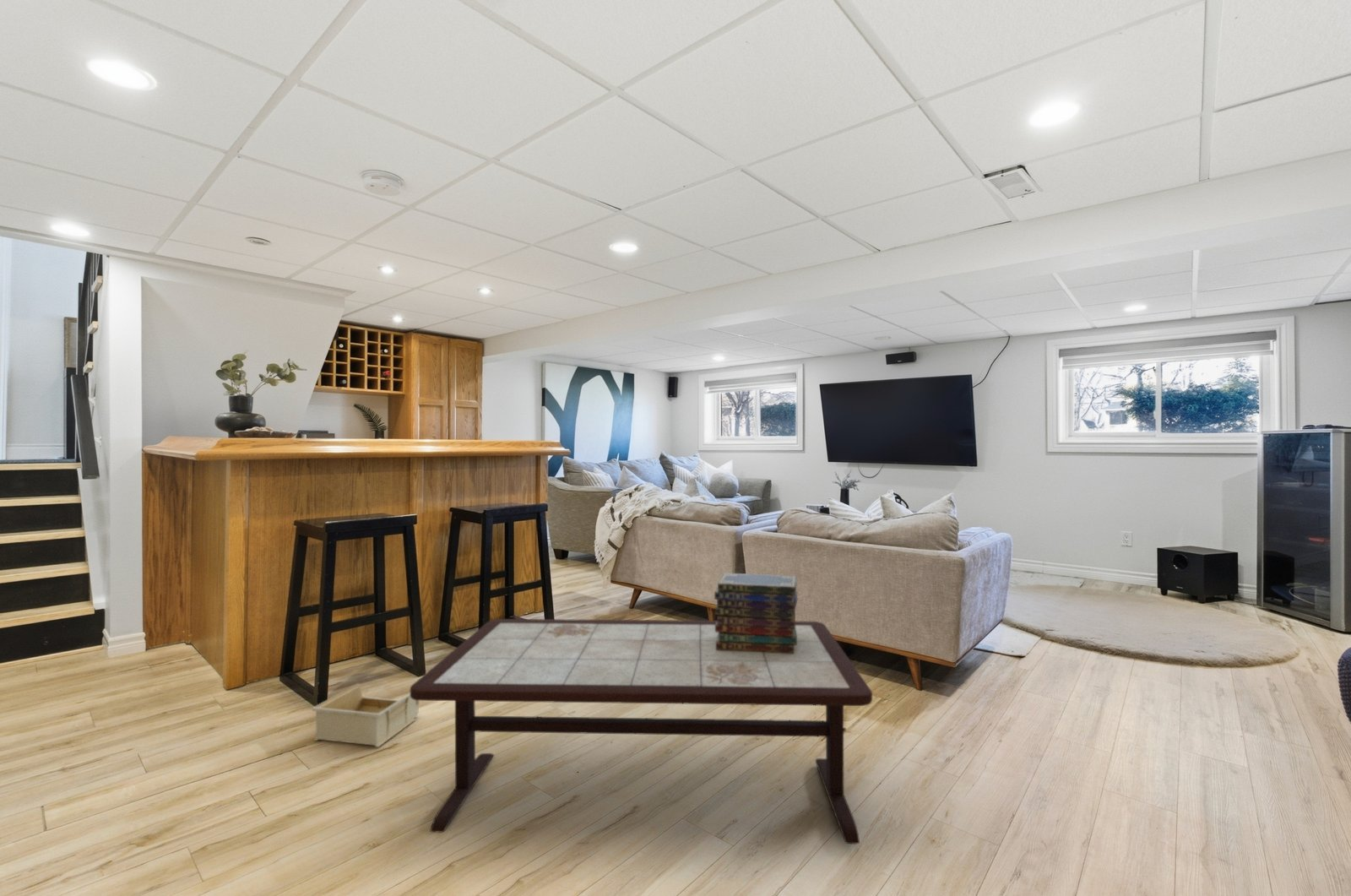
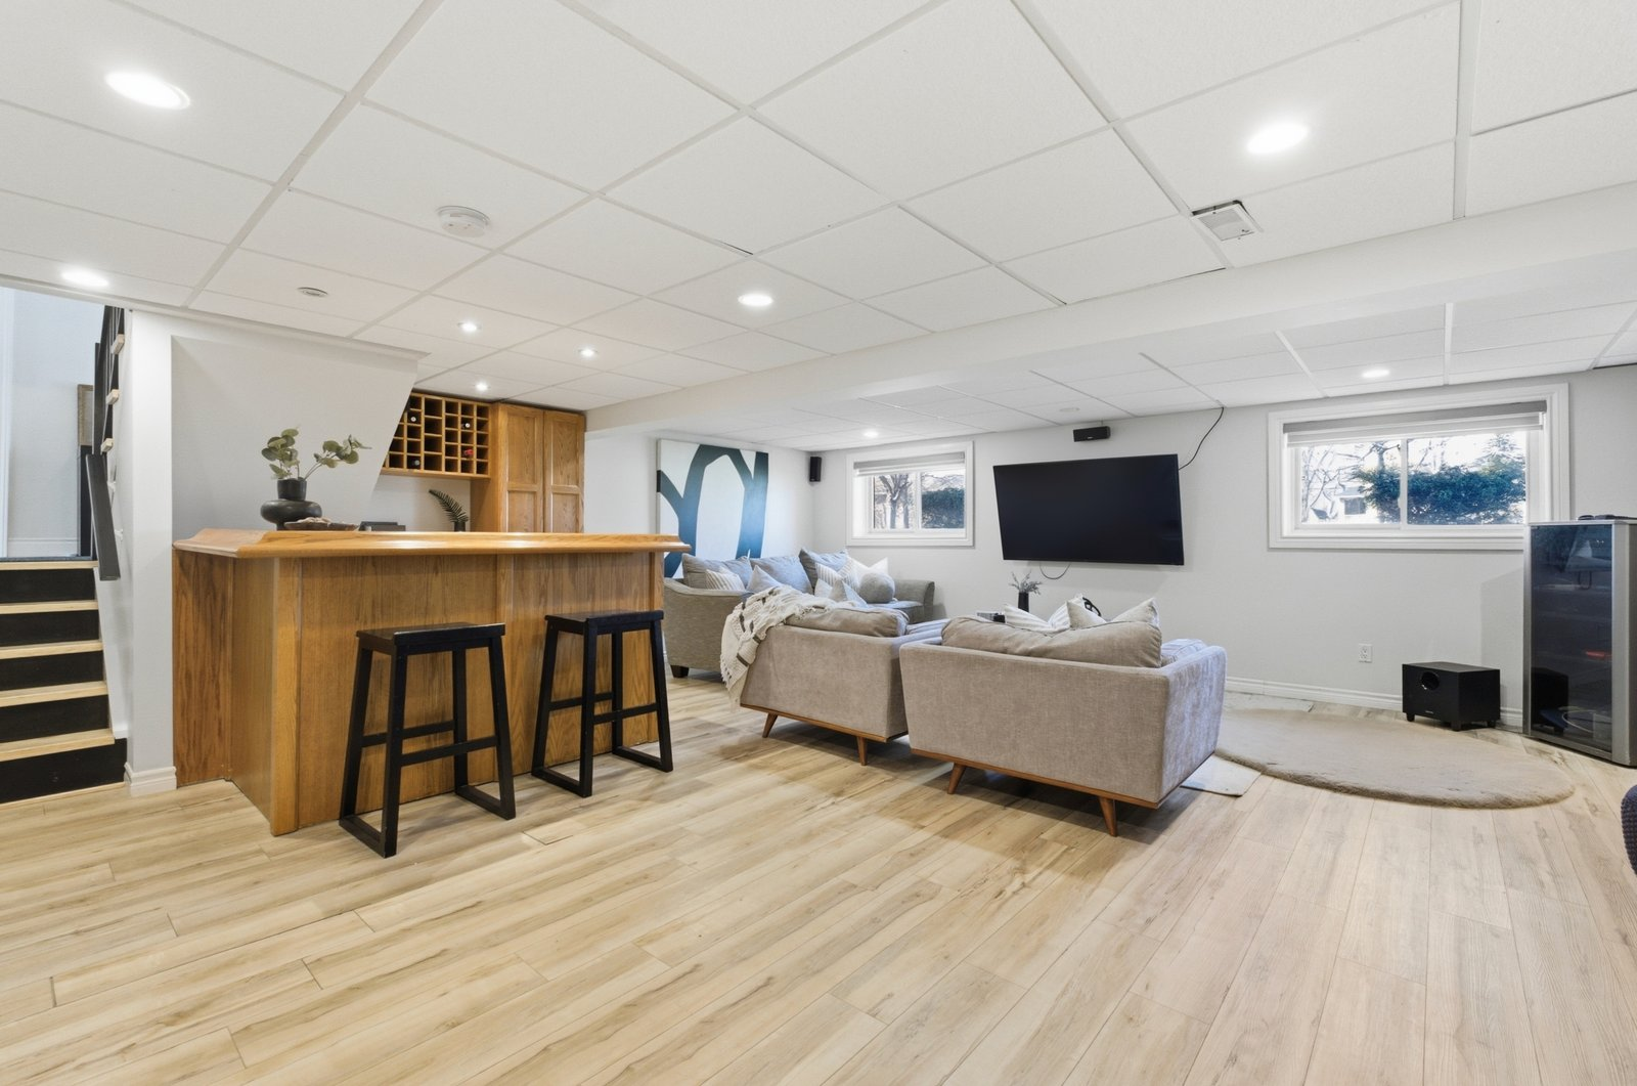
- storage bin [312,682,420,748]
- book stack [713,572,799,654]
- coffee table [410,618,873,844]
